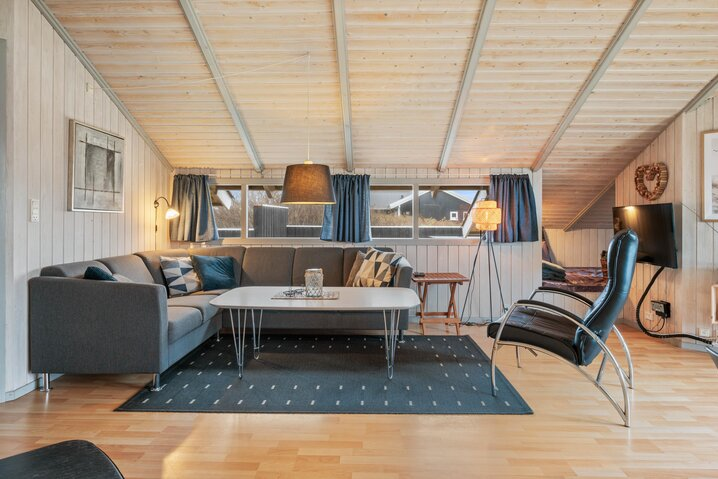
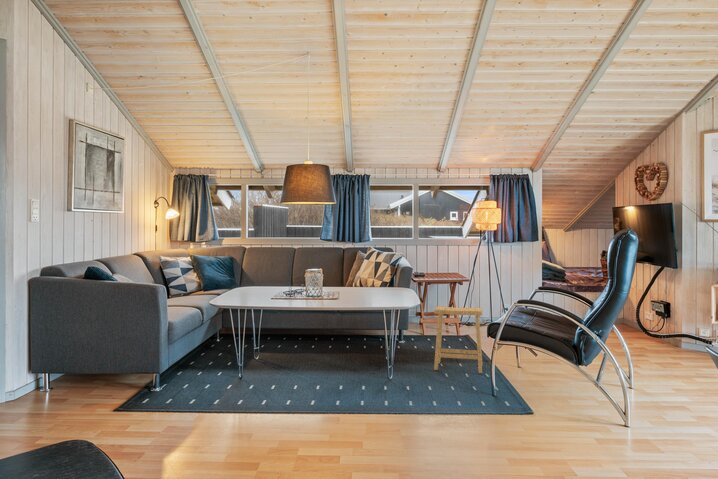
+ footstool [433,306,483,374]
